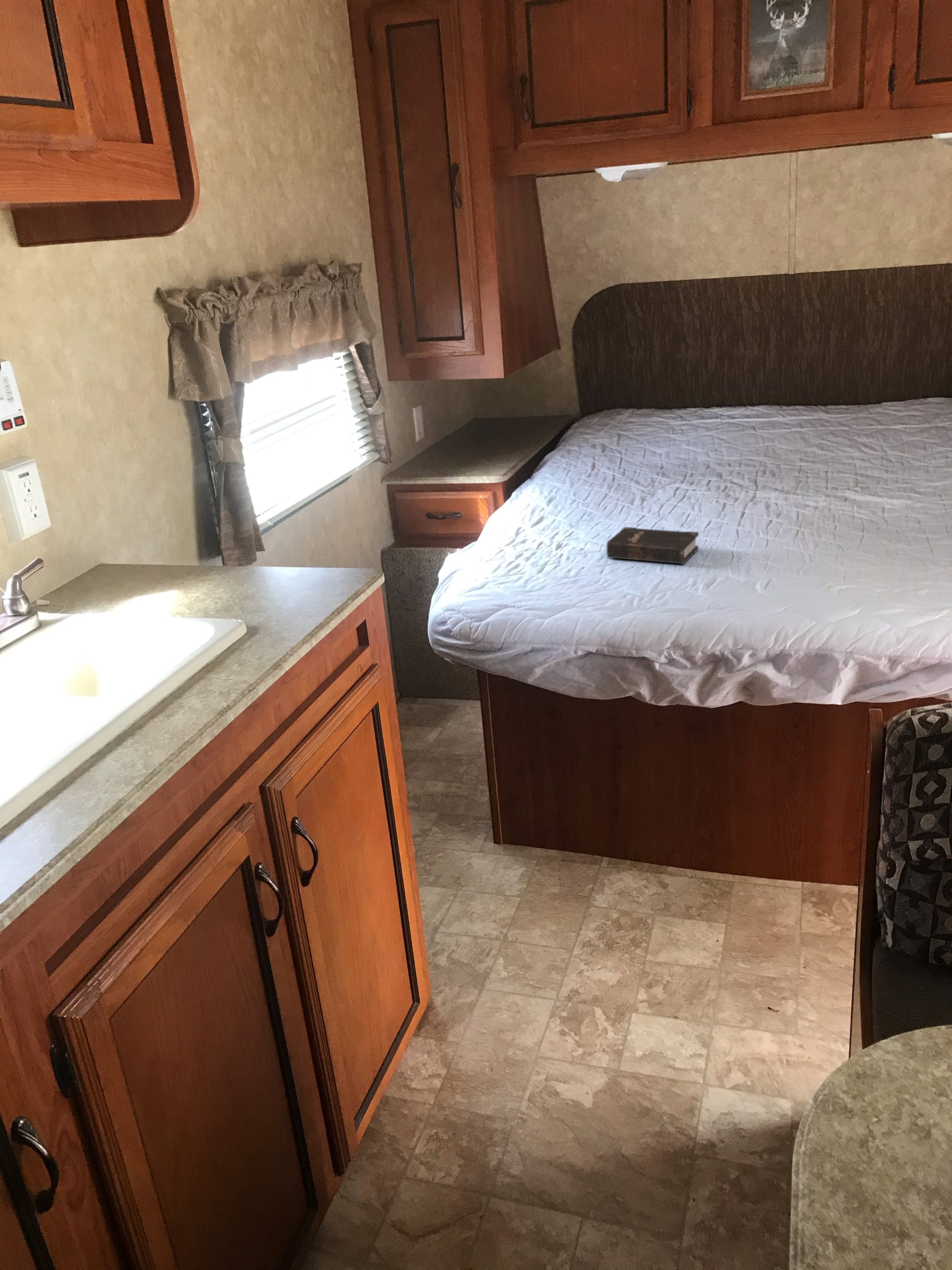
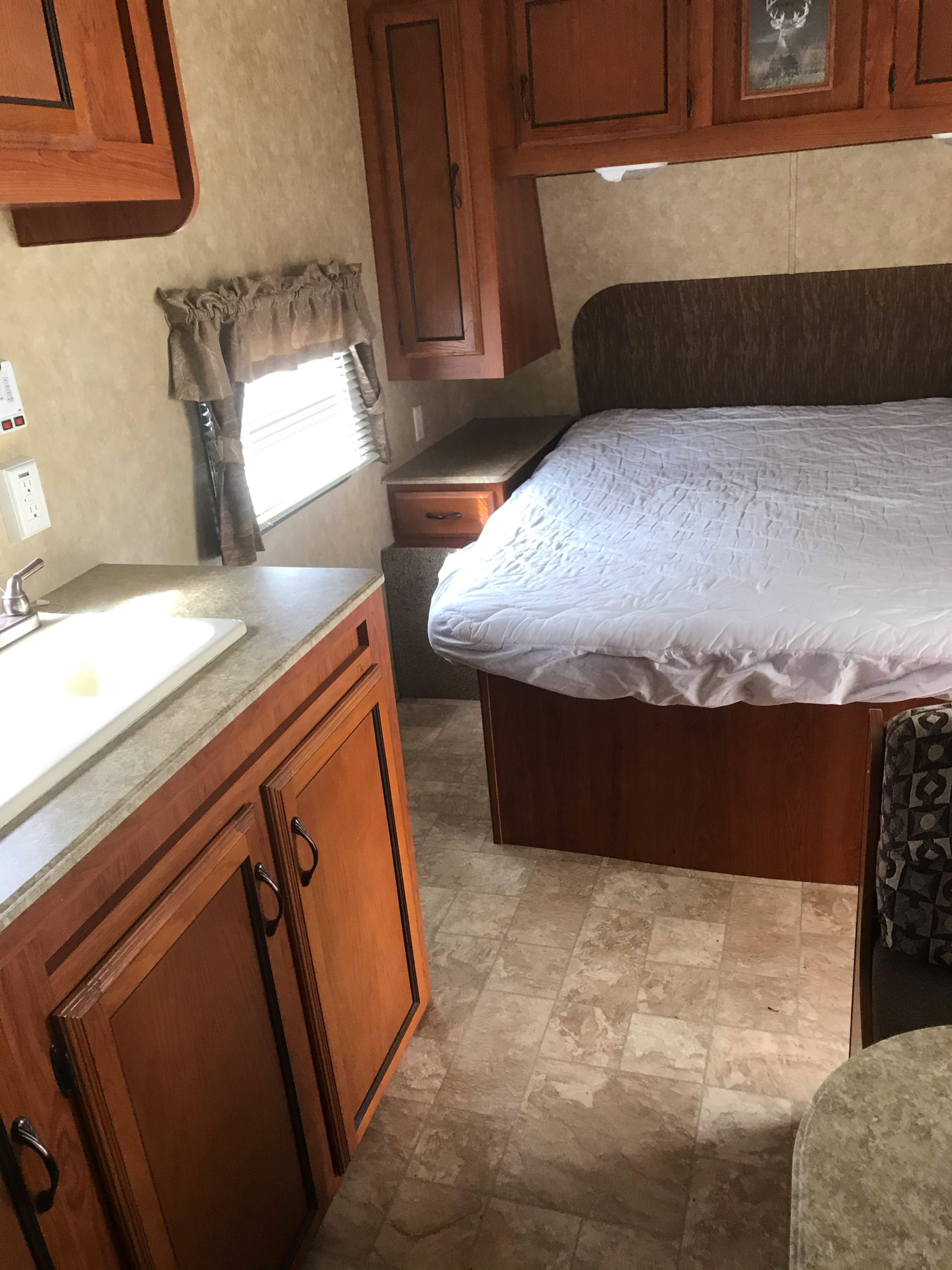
- hardback book [606,526,699,565]
